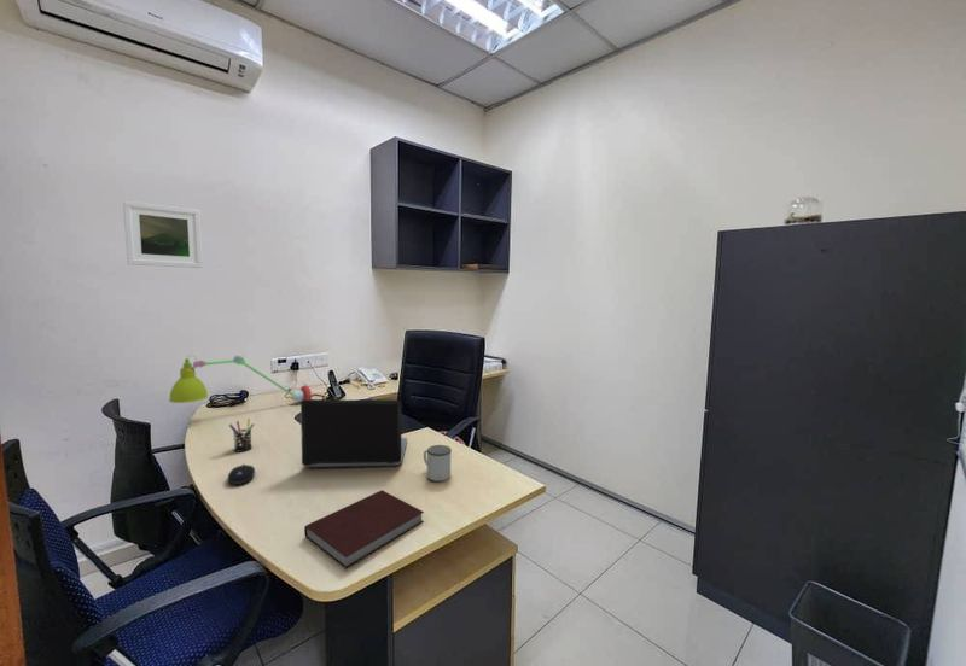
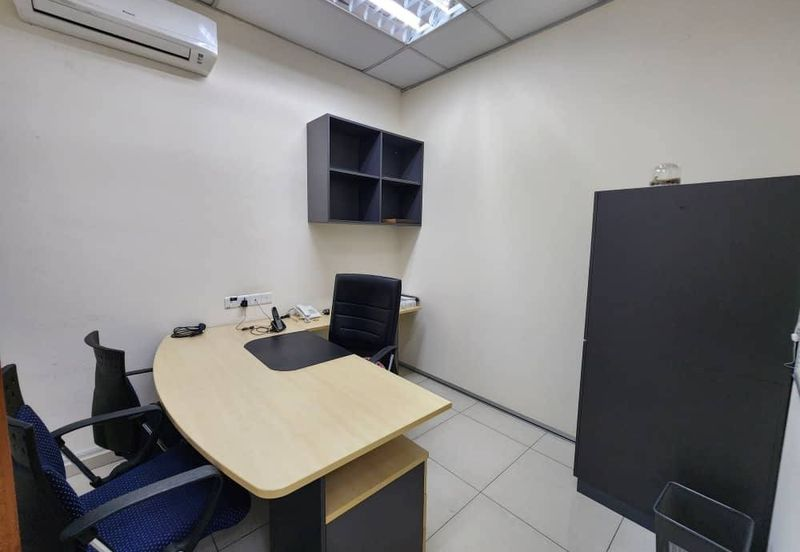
- pen holder [228,417,255,454]
- notebook [303,489,425,569]
- computer mouse [227,463,256,486]
- mug [423,444,453,483]
- laptop computer [299,398,408,468]
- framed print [122,199,204,269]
- desk lamp [168,354,313,404]
